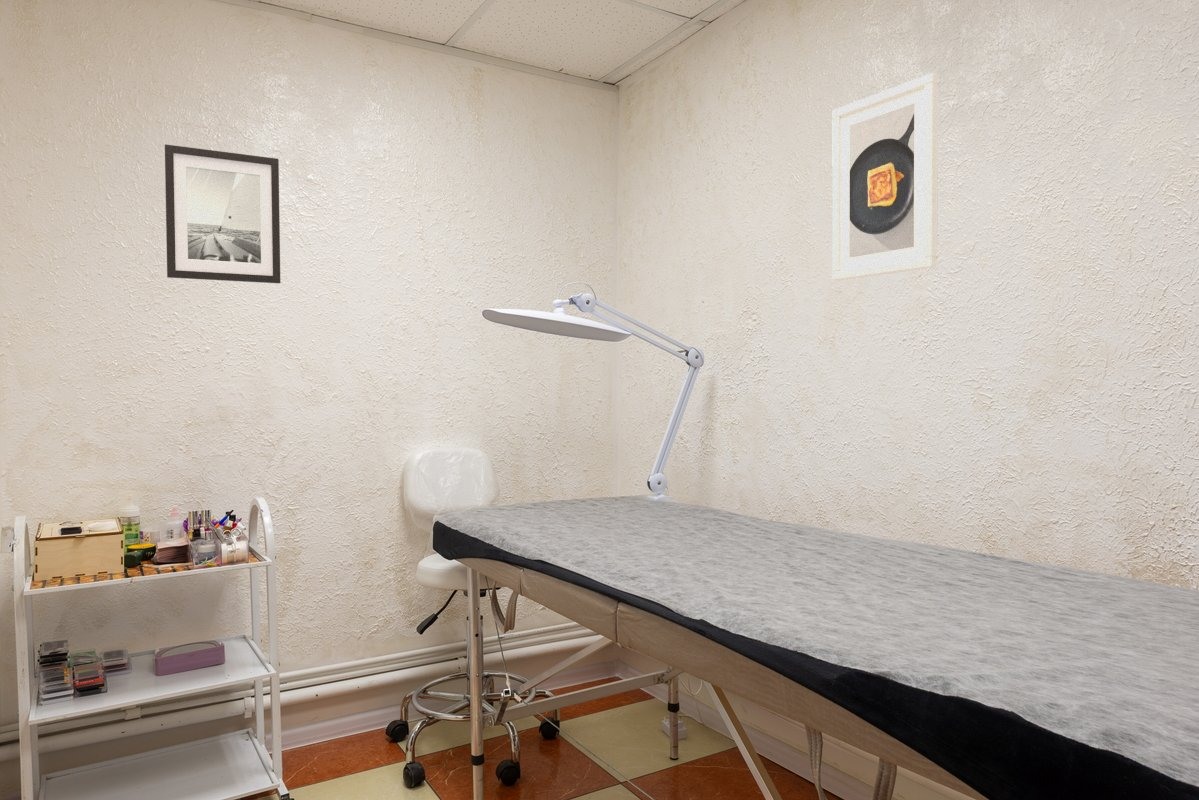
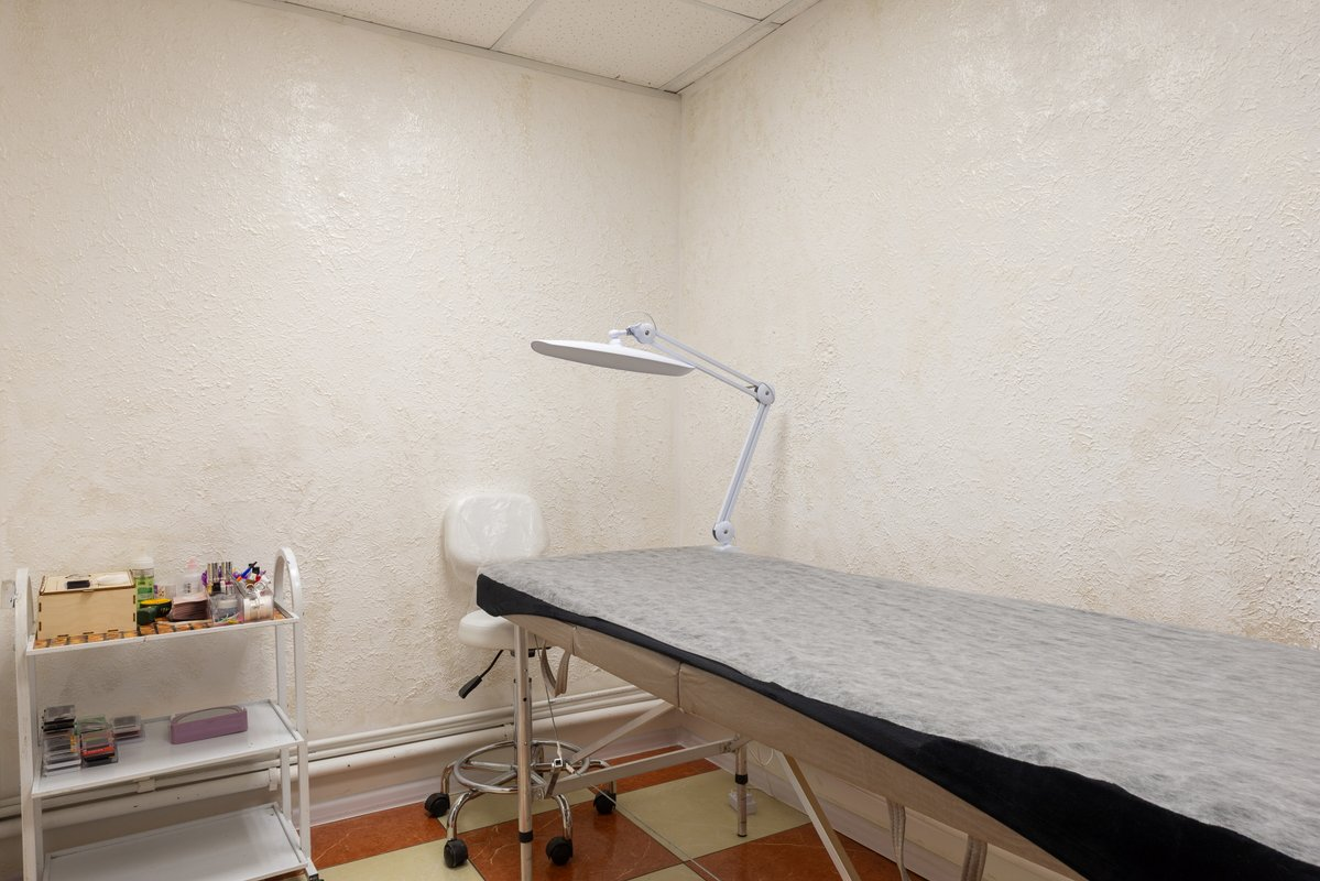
- wall art [164,143,281,284]
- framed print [831,72,939,282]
